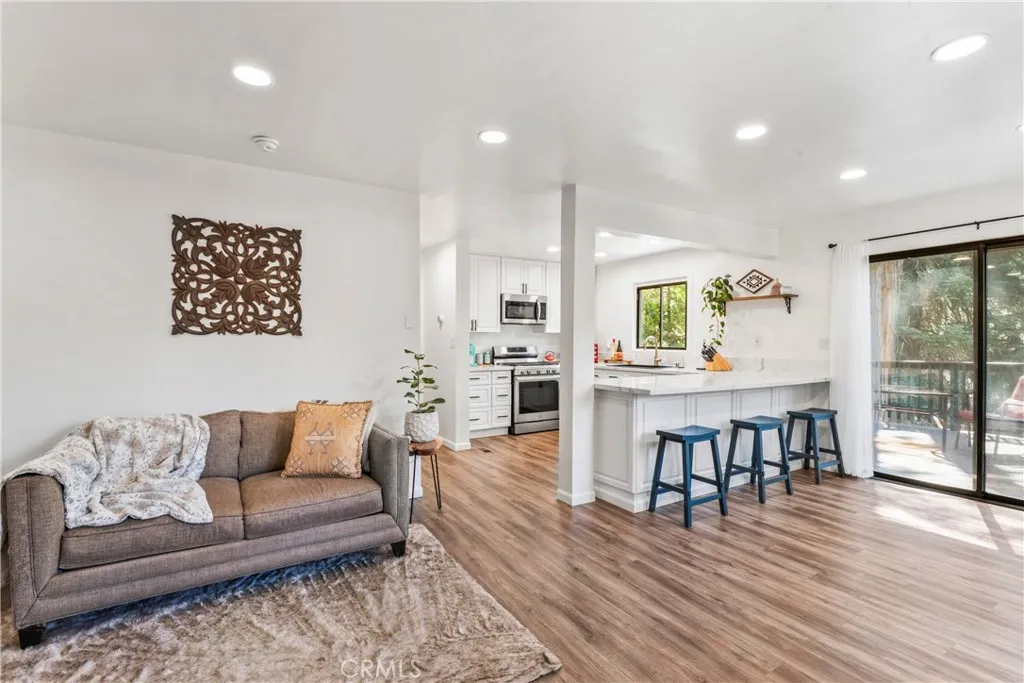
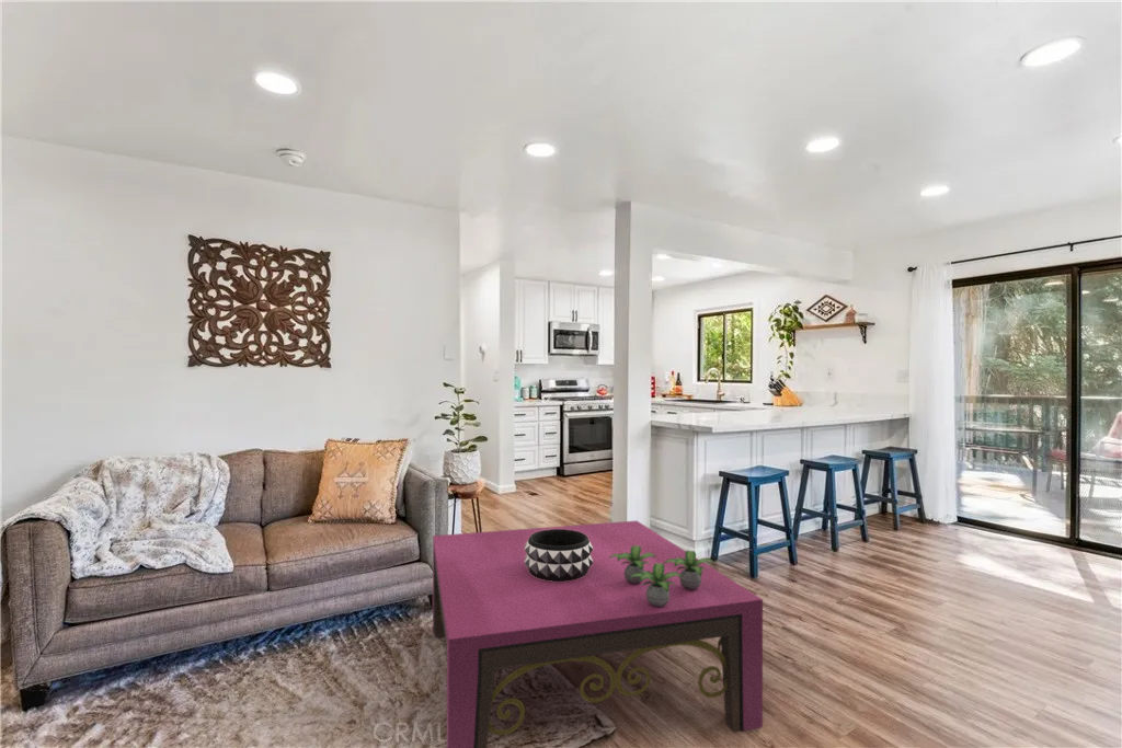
+ decorative bowl [525,529,594,582]
+ potted plant [609,545,715,607]
+ coffee table [432,519,764,748]
